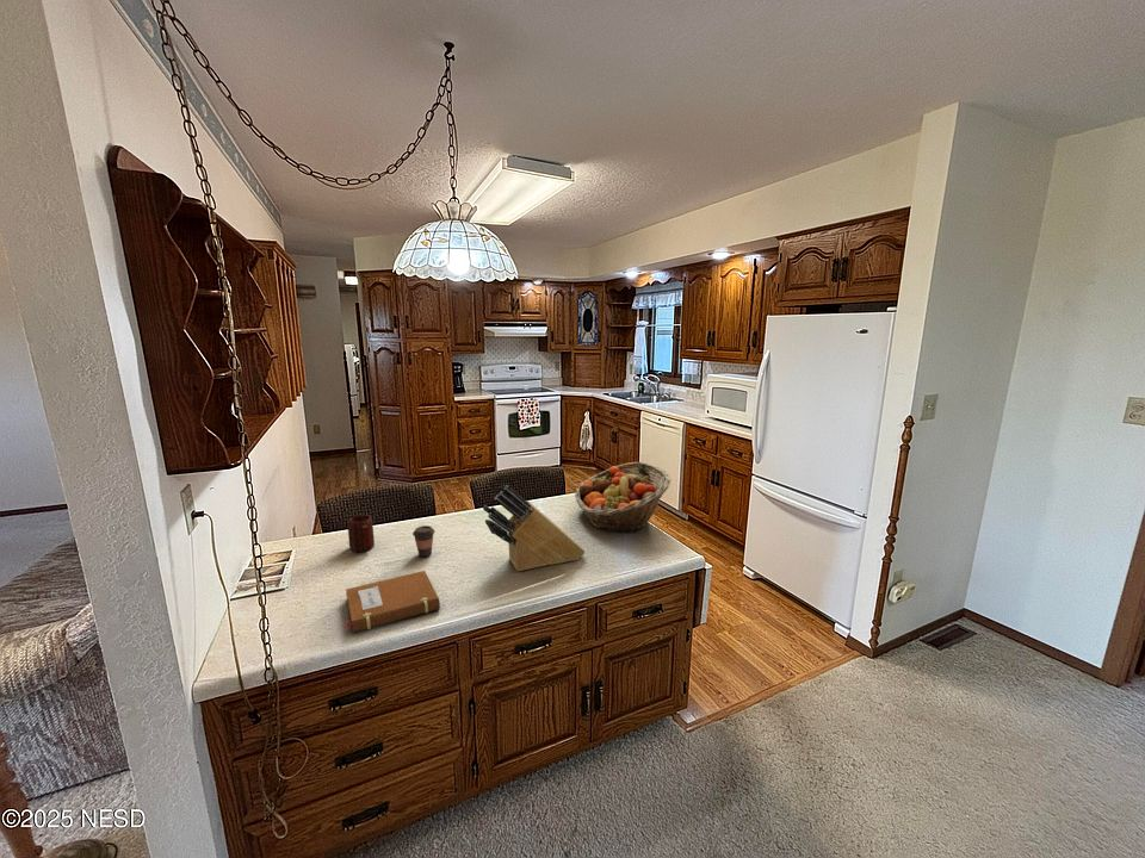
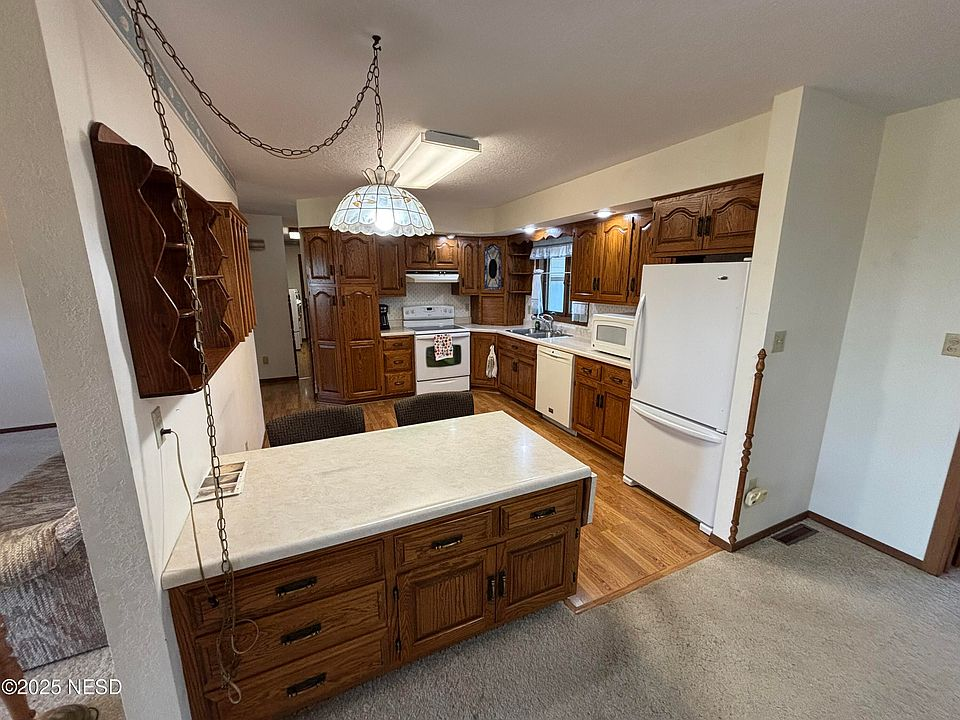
- fruit basket [574,461,673,534]
- coffee cup [411,524,437,558]
- notebook [345,570,441,634]
- mug [347,514,376,553]
- knife block [482,484,586,572]
